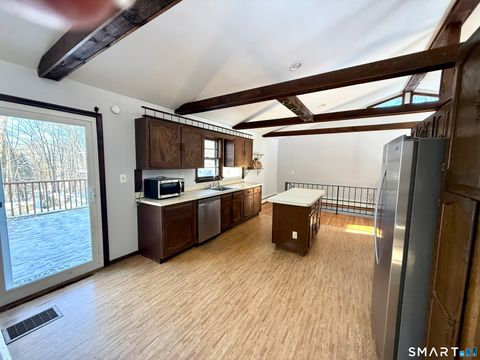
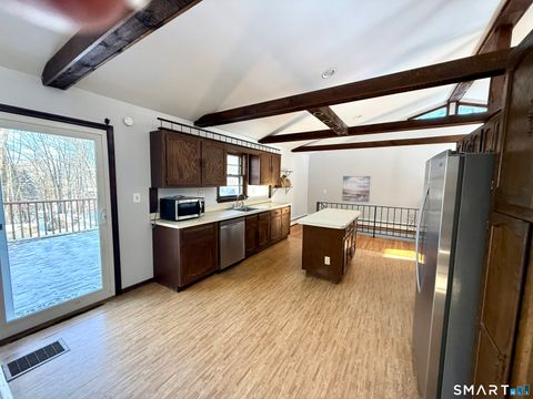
+ wall art [341,175,372,203]
